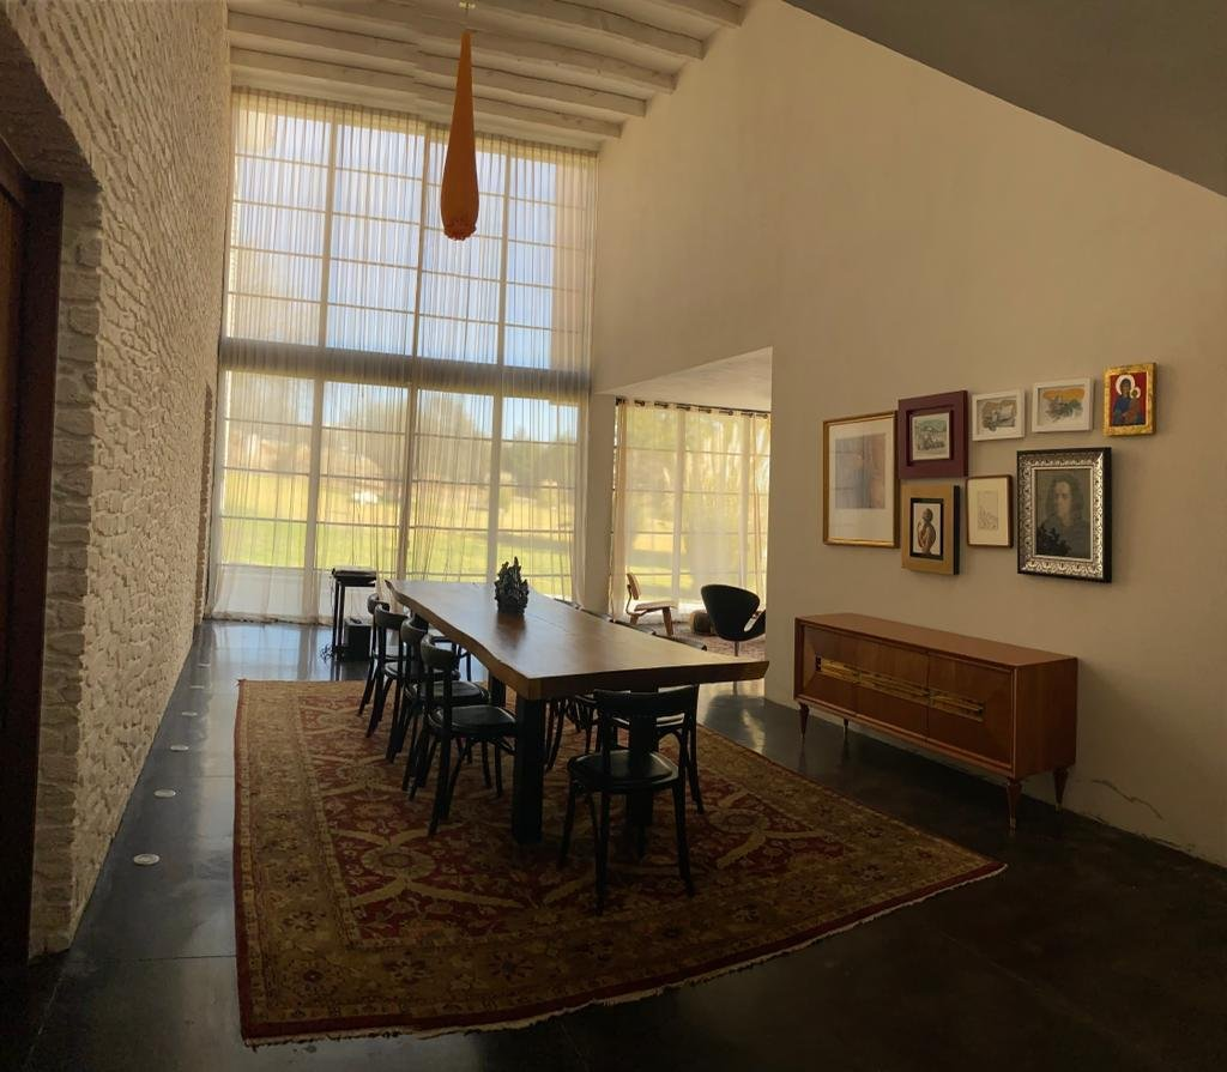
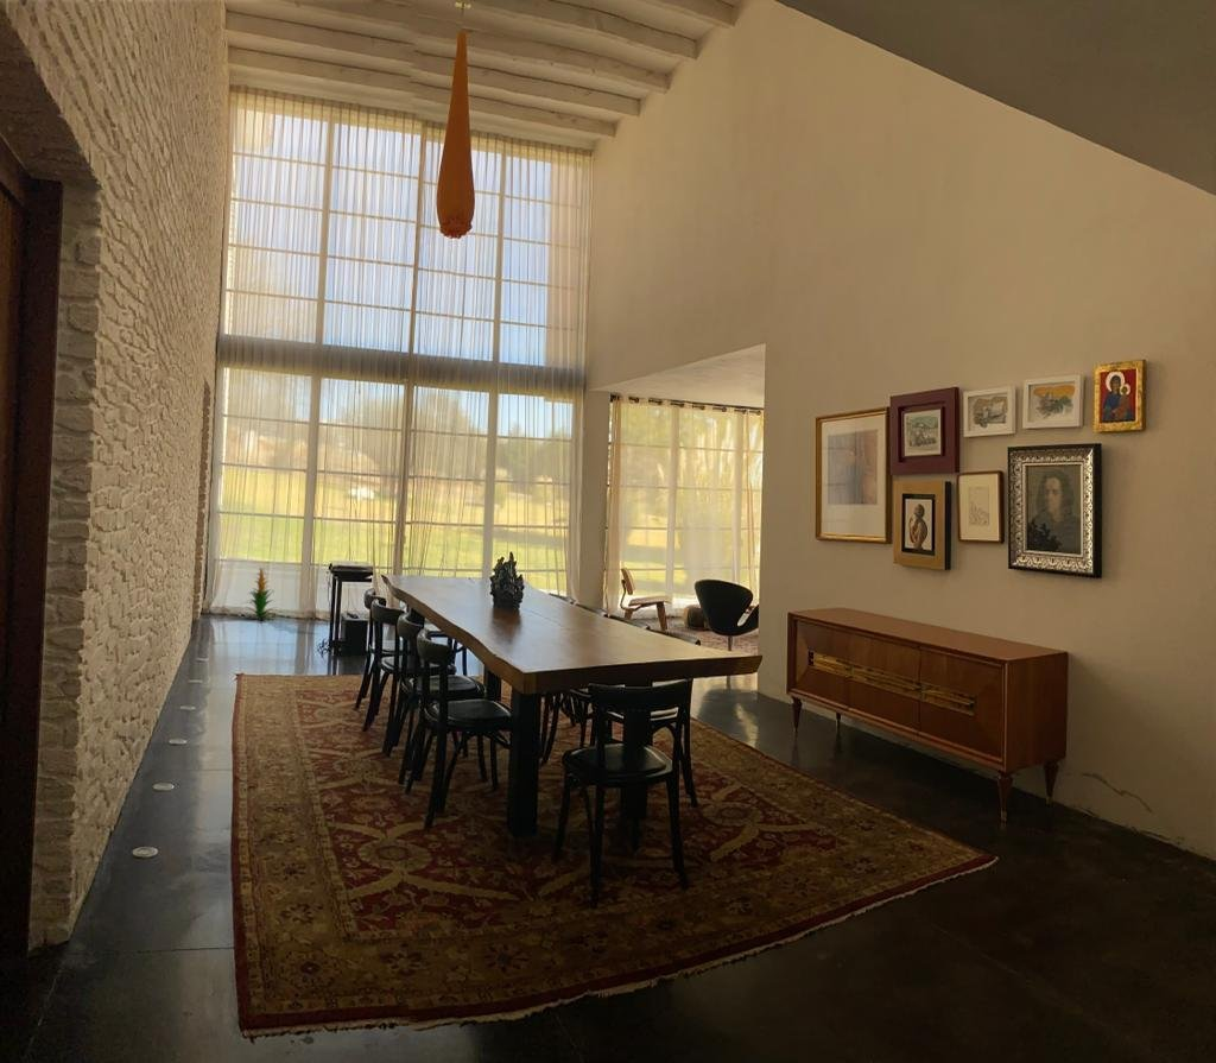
+ indoor plant [241,565,279,620]
